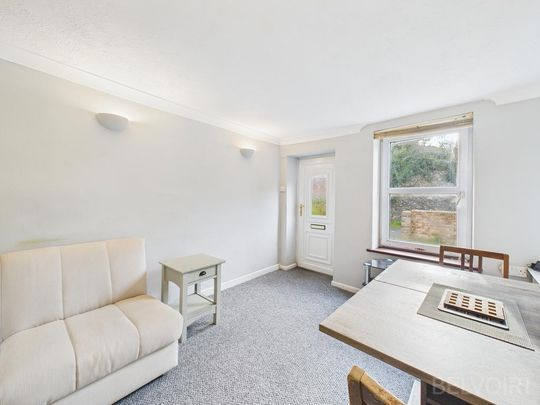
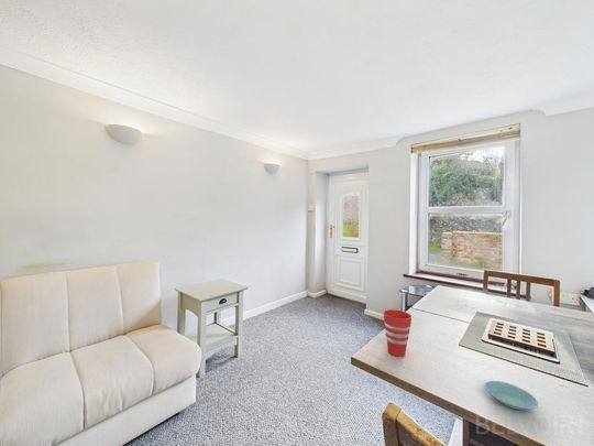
+ cup [383,308,413,358]
+ saucer [484,380,539,411]
